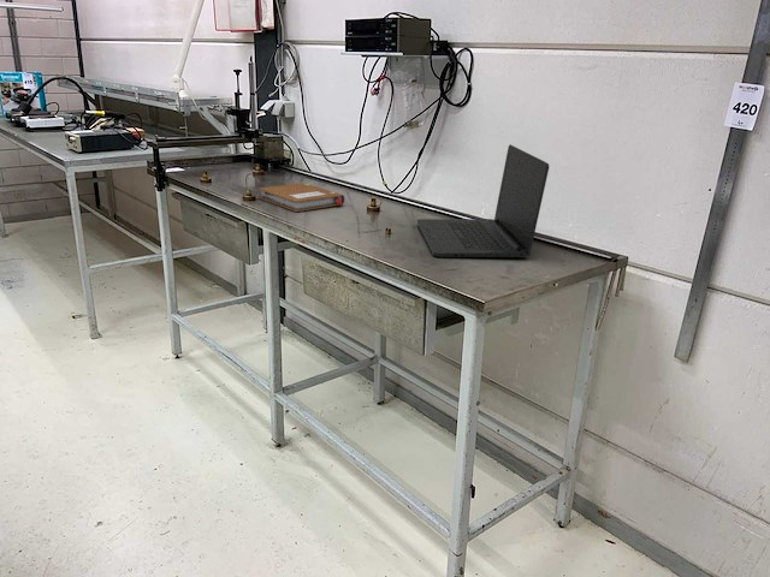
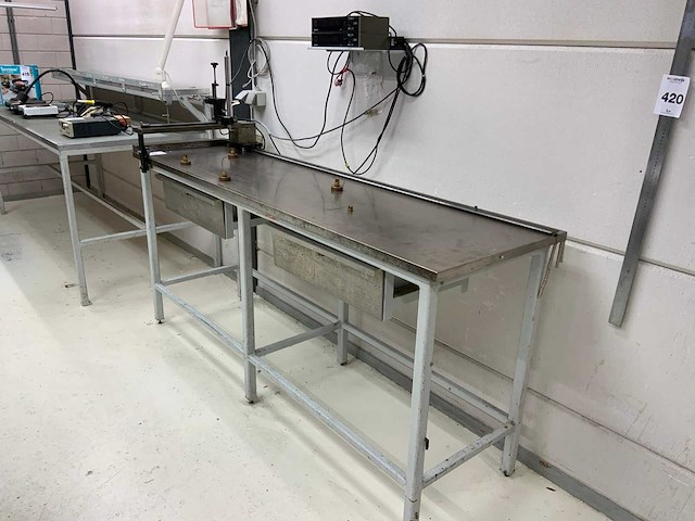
- laptop [416,143,550,258]
- notebook [257,182,345,213]
